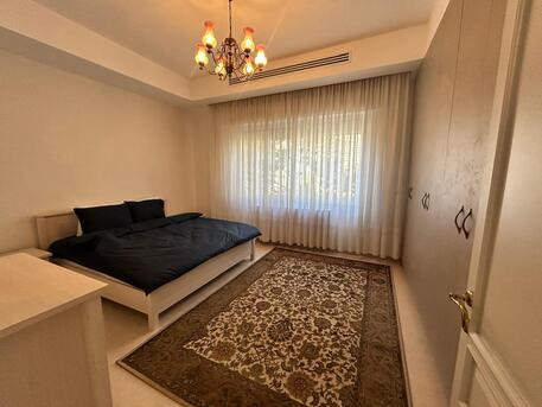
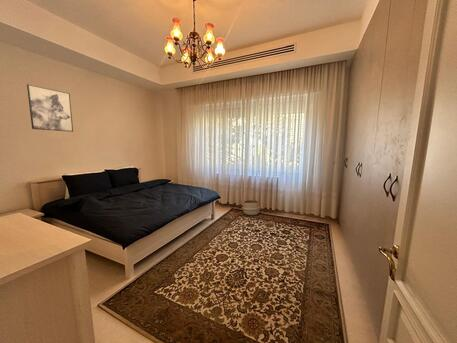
+ woven basket [241,197,261,216]
+ wall art [26,83,74,133]
